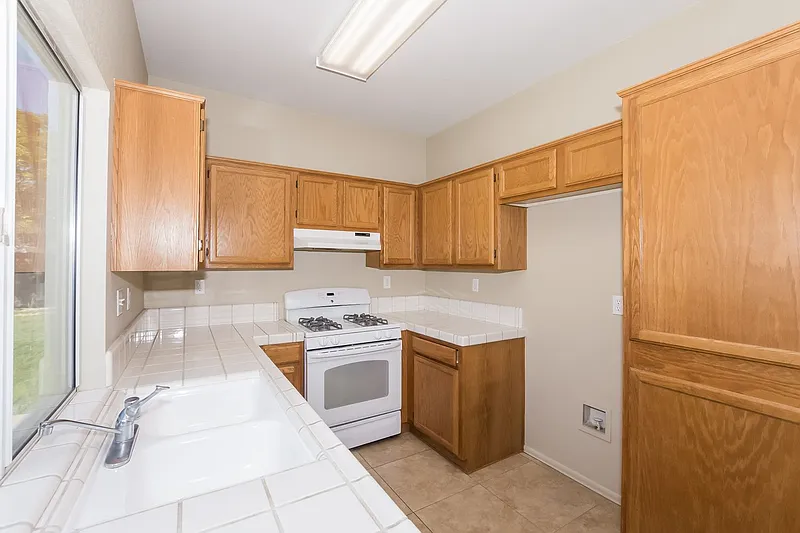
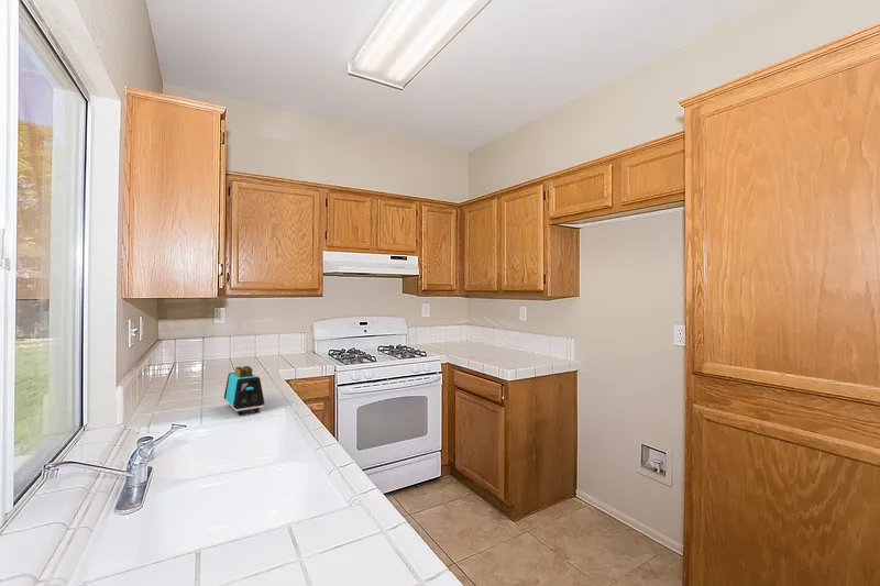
+ toaster [223,365,265,416]
